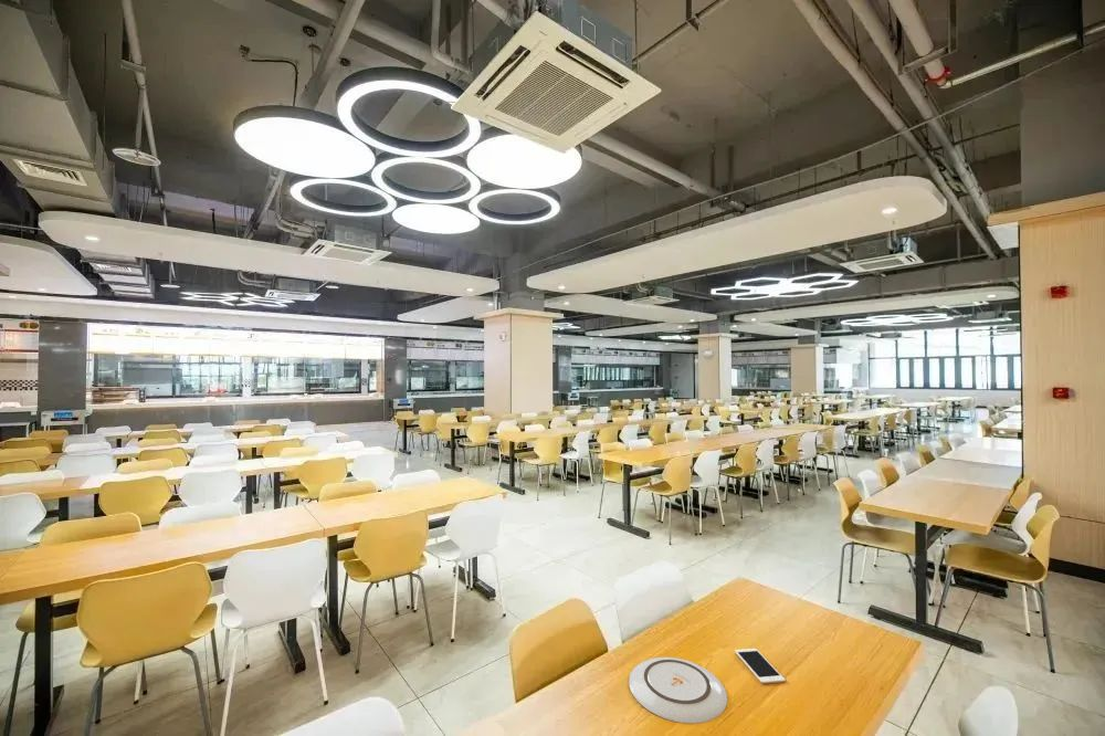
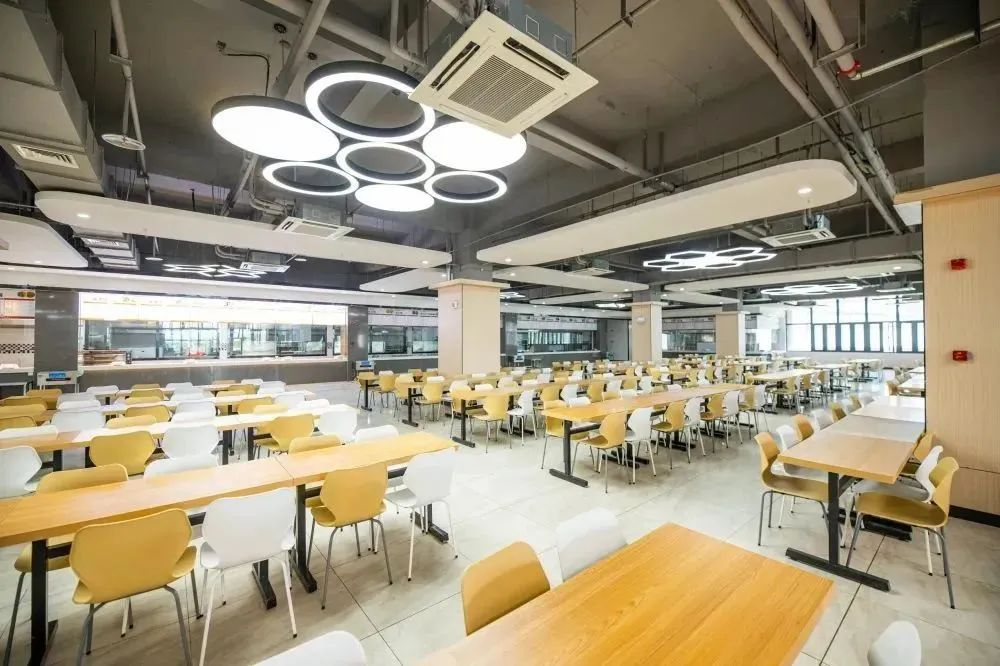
- plate [628,656,728,725]
- cell phone [734,648,787,685]
